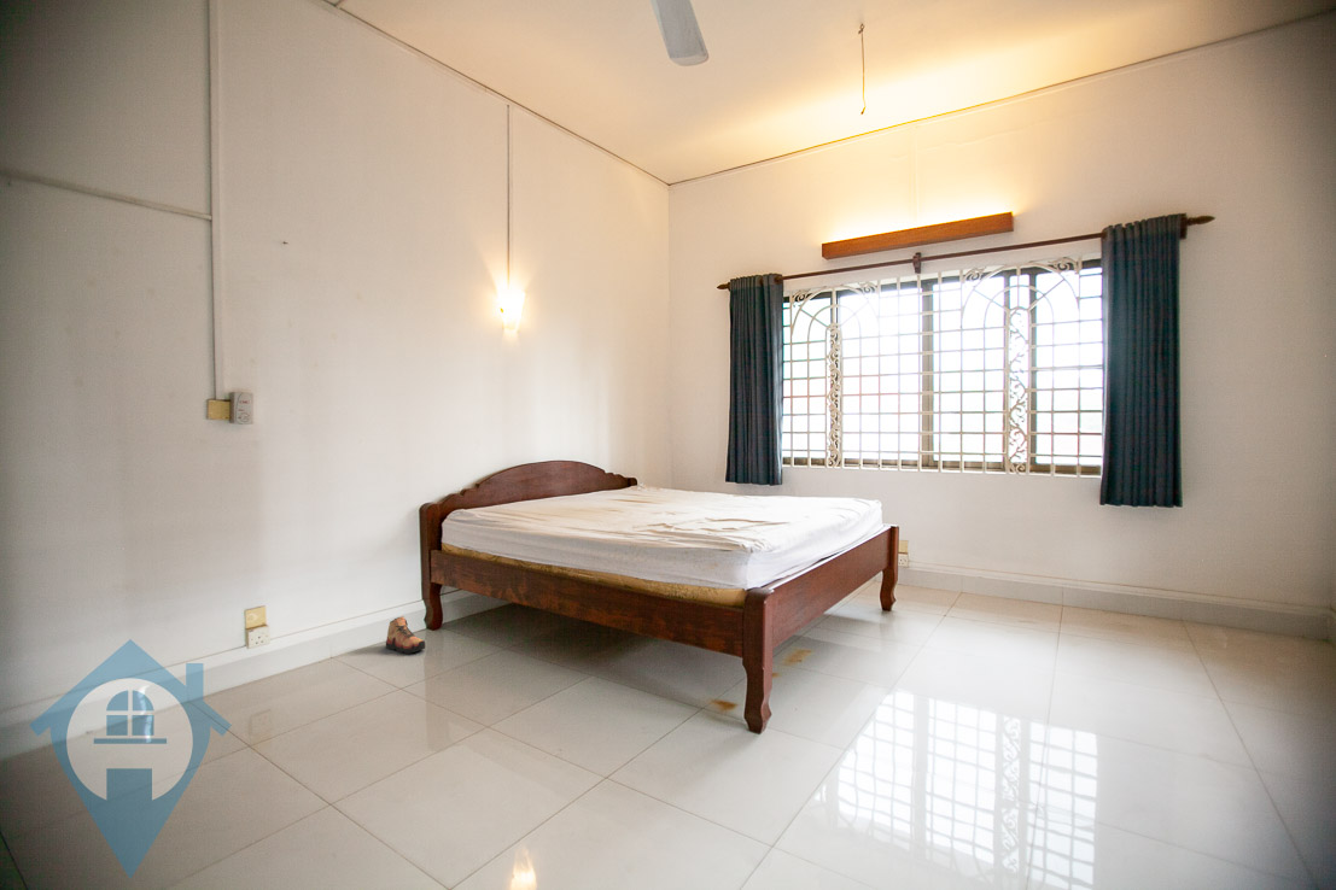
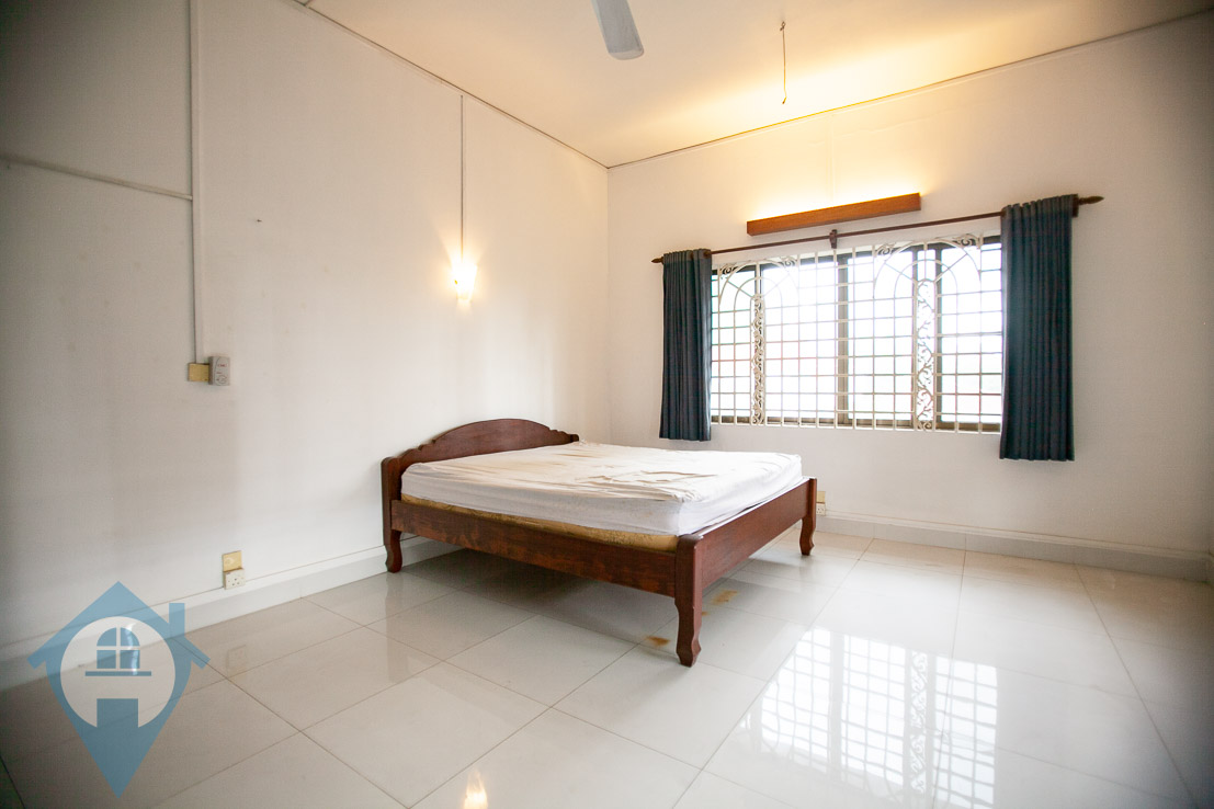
- shoe [385,615,426,655]
